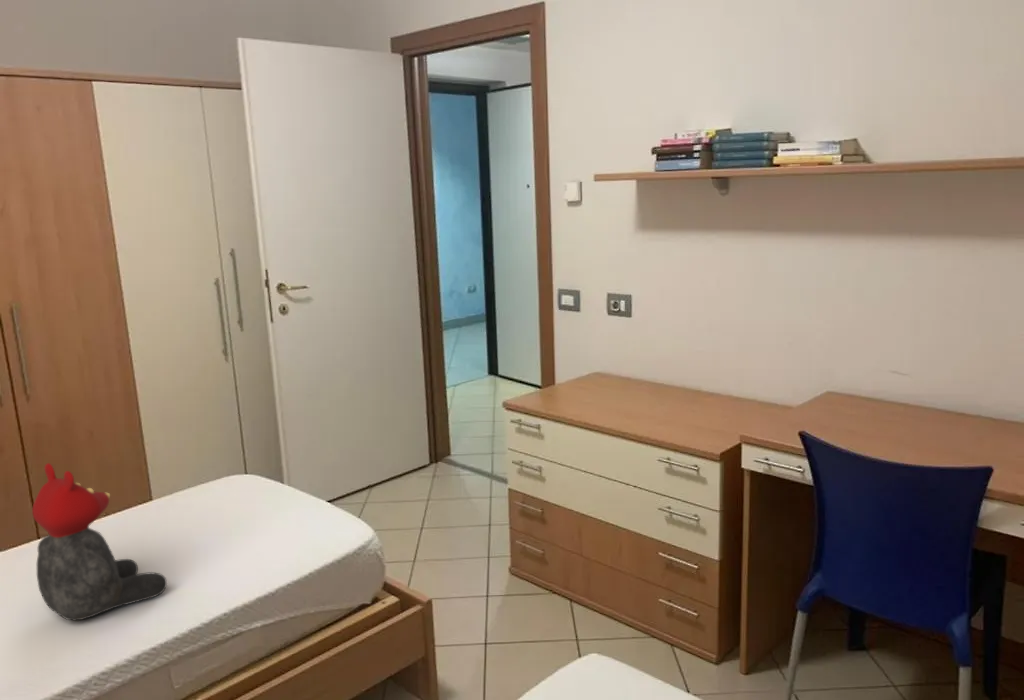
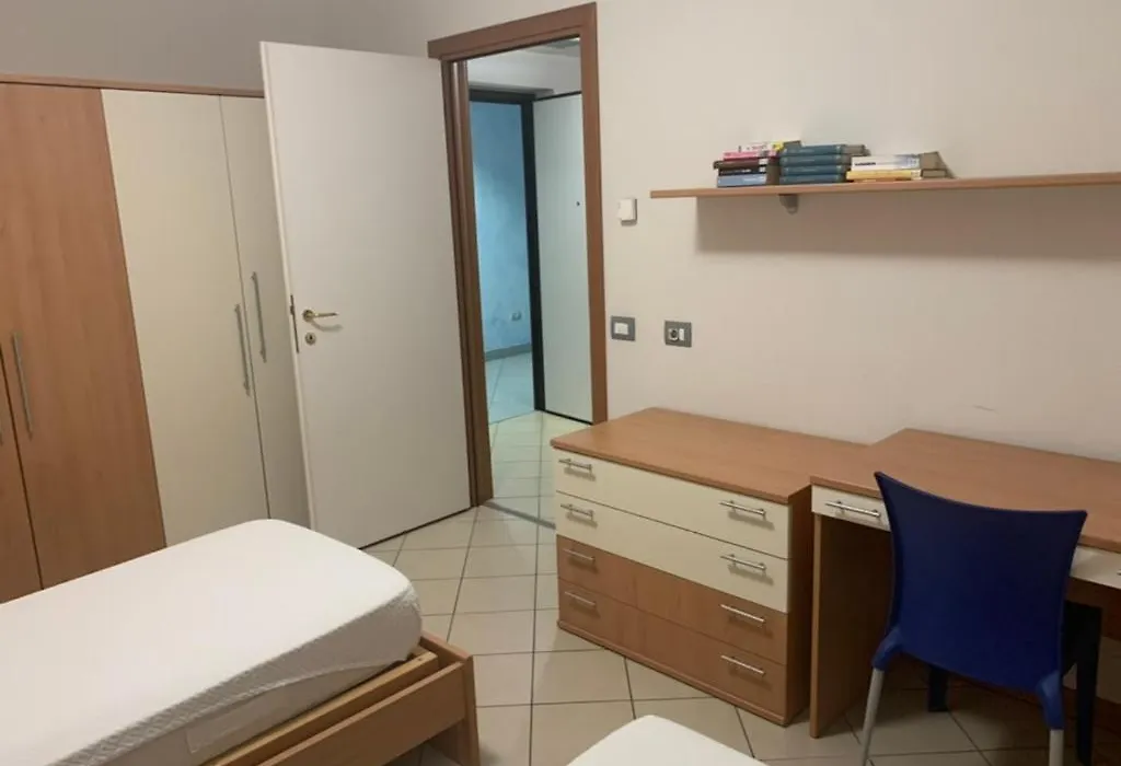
- teddy bear [31,462,168,622]
